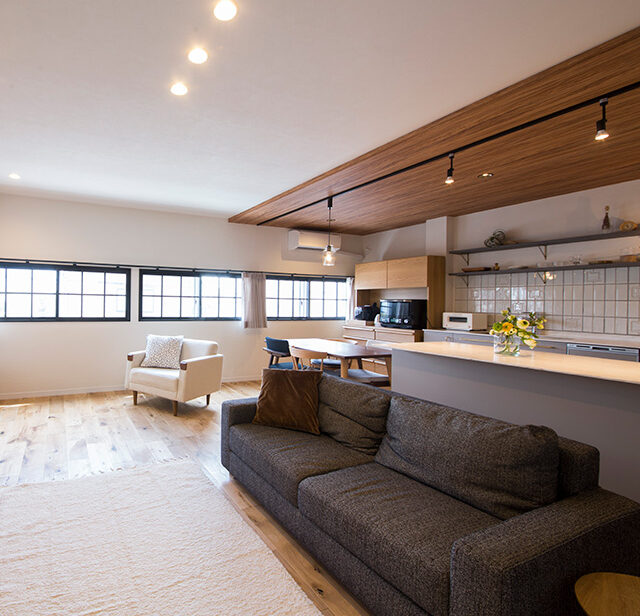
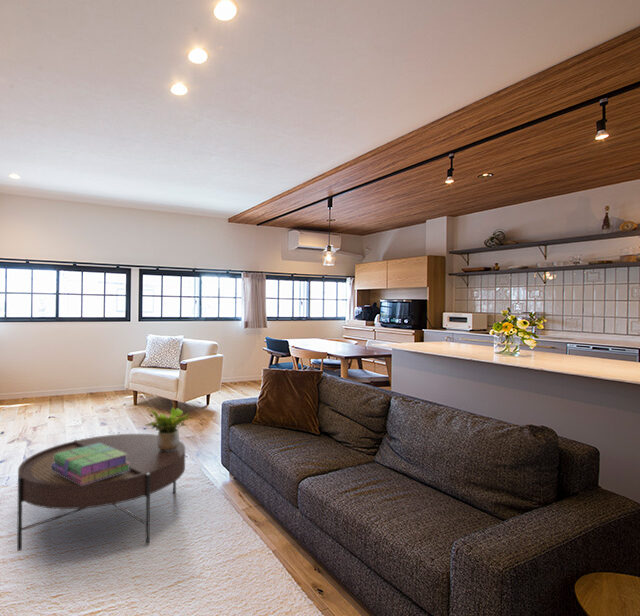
+ stack of books [51,443,130,485]
+ potted plant [143,406,193,450]
+ coffee table [16,433,186,552]
